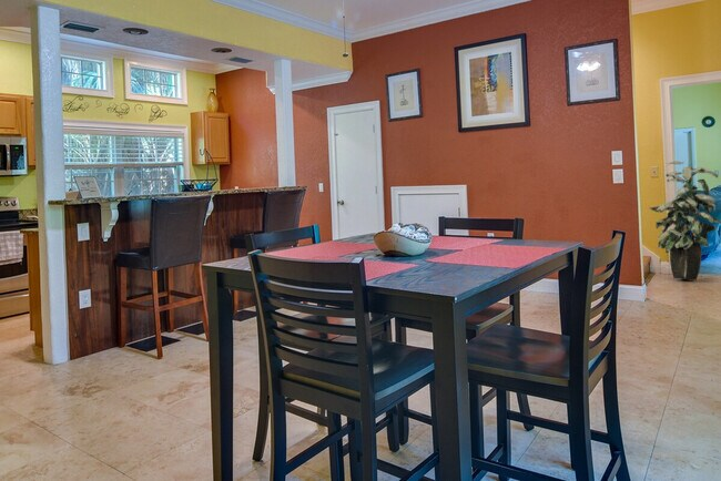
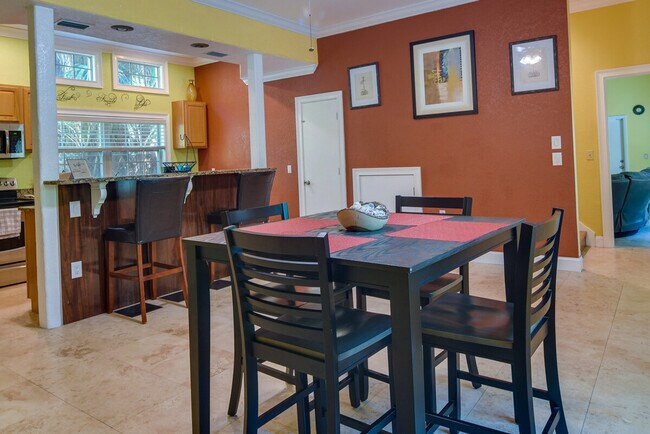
- indoor plant [649,160,721,280]
